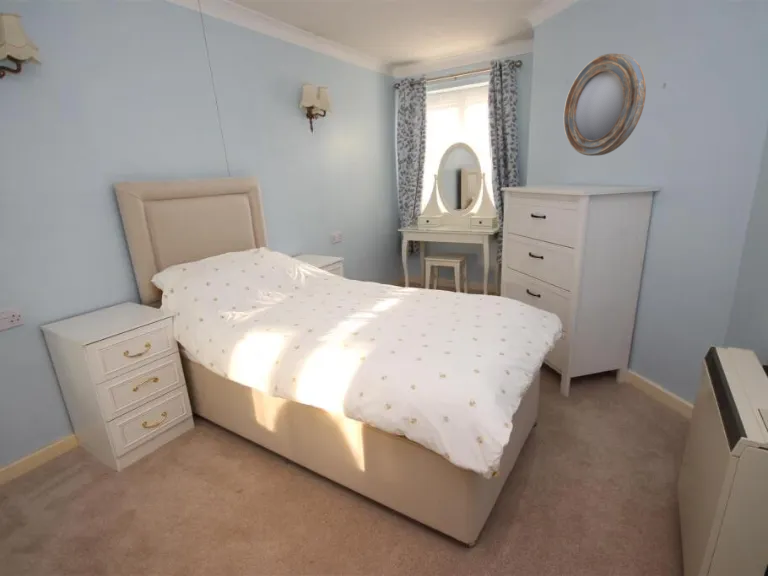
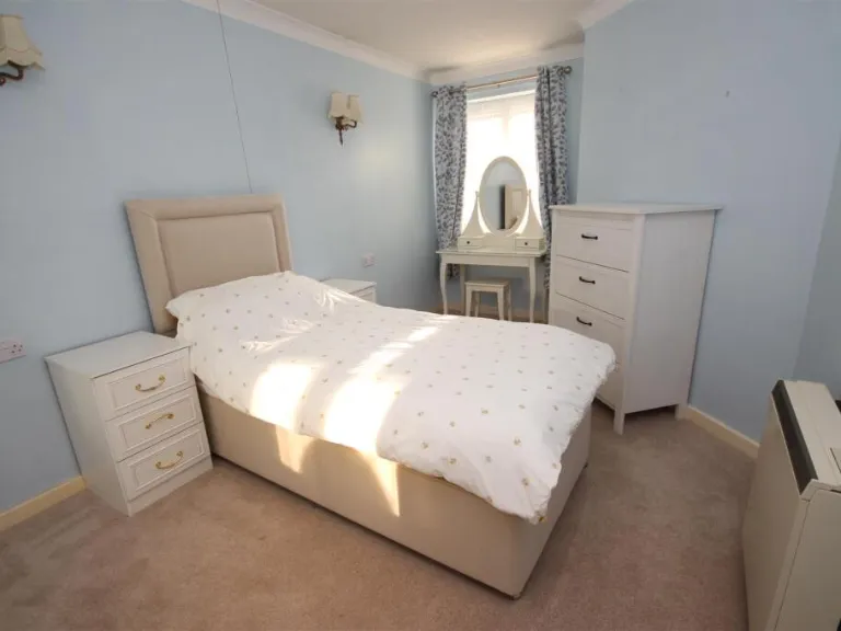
- home mirror [563,53,647,157]
